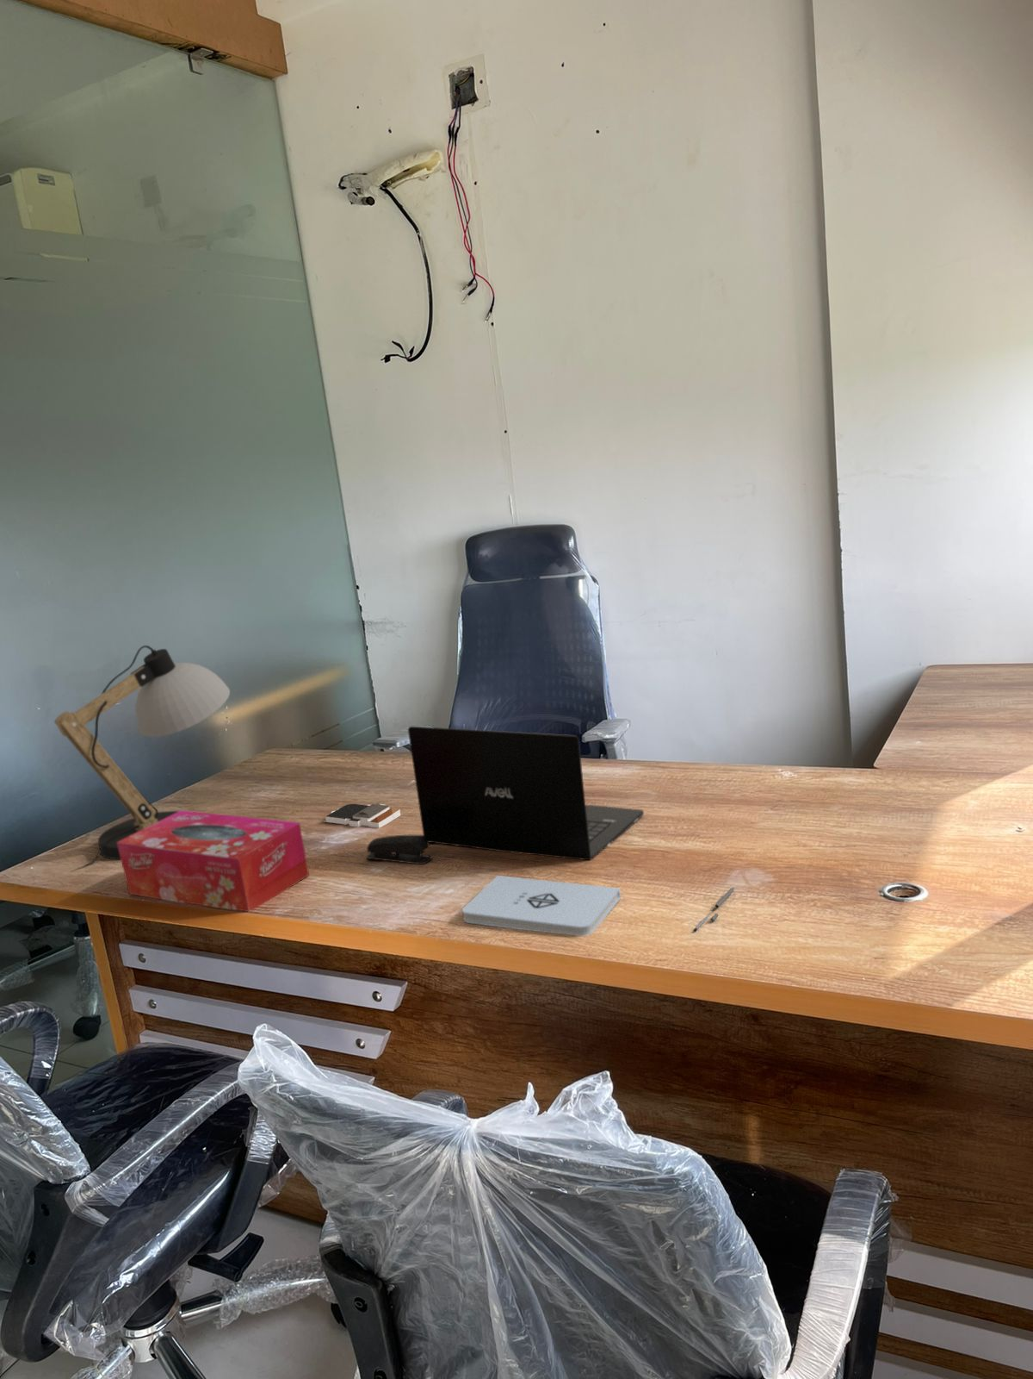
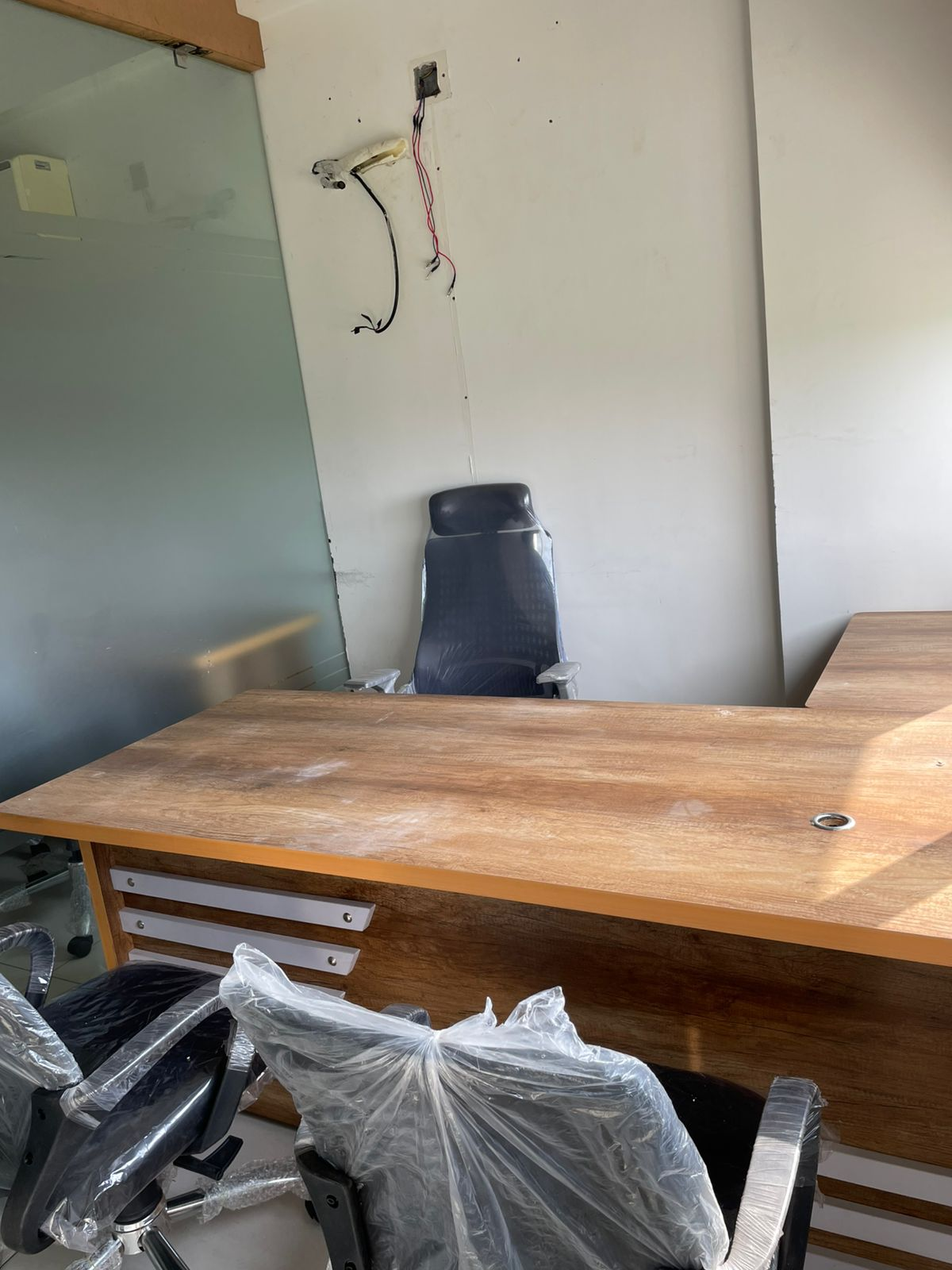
- pen [693,887,736,933]
- desk lamp [53,645,231,872]
- architectural model [323,802,401,828]
- stapler [365,834,433,865]
- tissue box [117,809,310,913]
- laptop [407,725,645,861]
- notepad [461,875,622,937]
